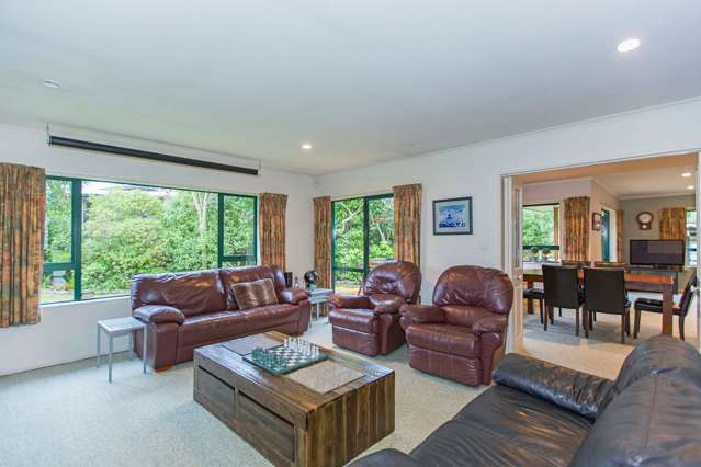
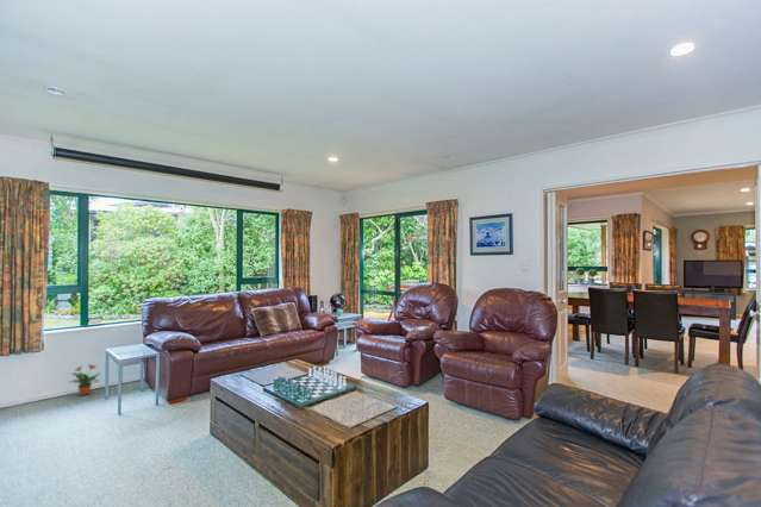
+ potted plant [69,363,102,396]
